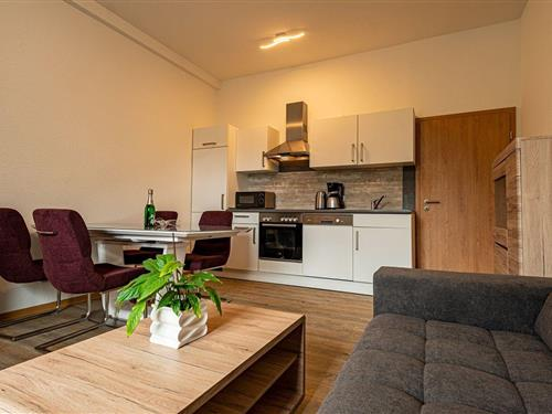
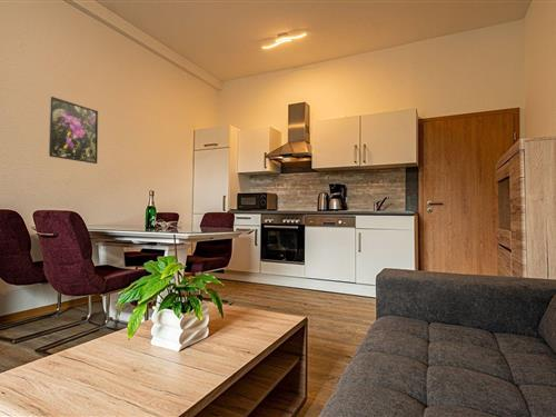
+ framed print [48,96,99,165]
